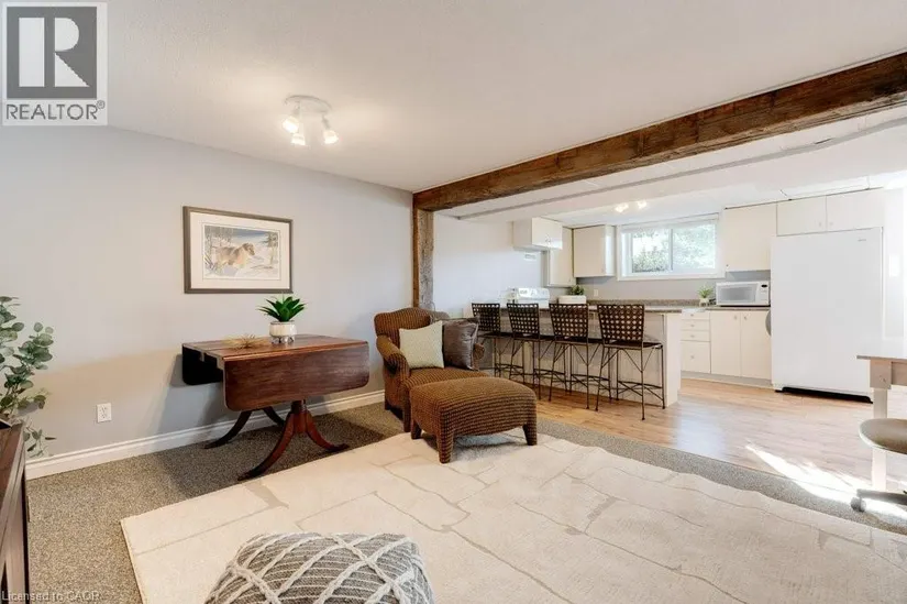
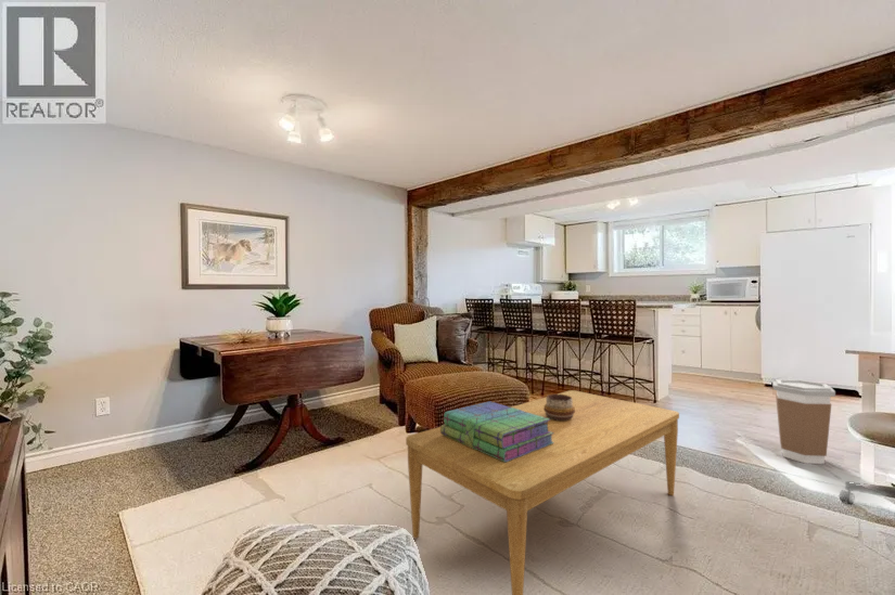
+ decorative bowl [544,393,575,421]
+ stack of books [440,400,554,462]
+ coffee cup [771,378,836,465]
+ coffee table [405,389,680,595]
